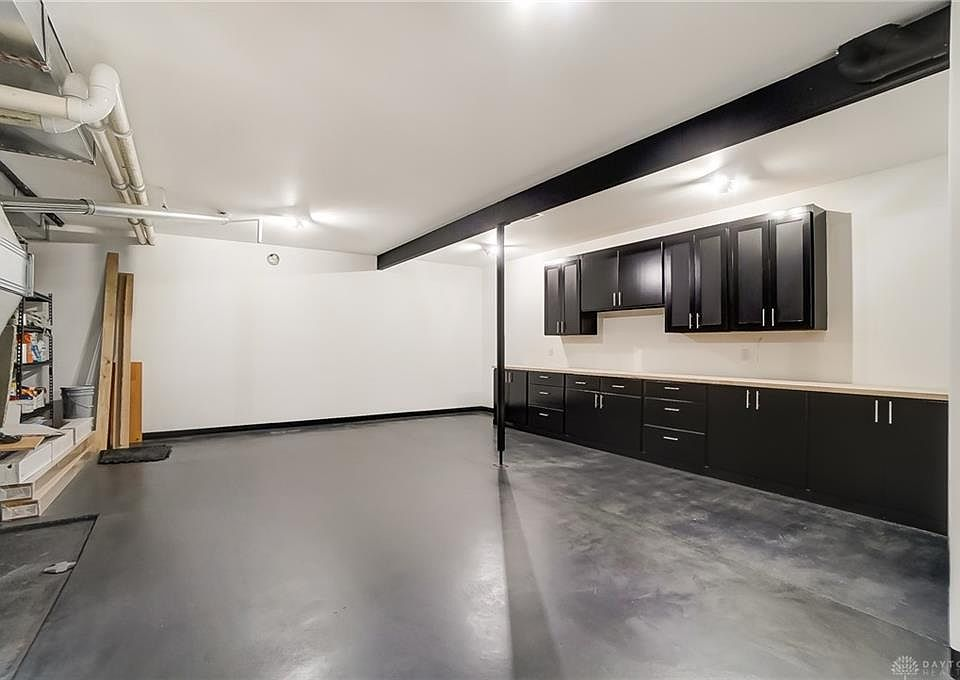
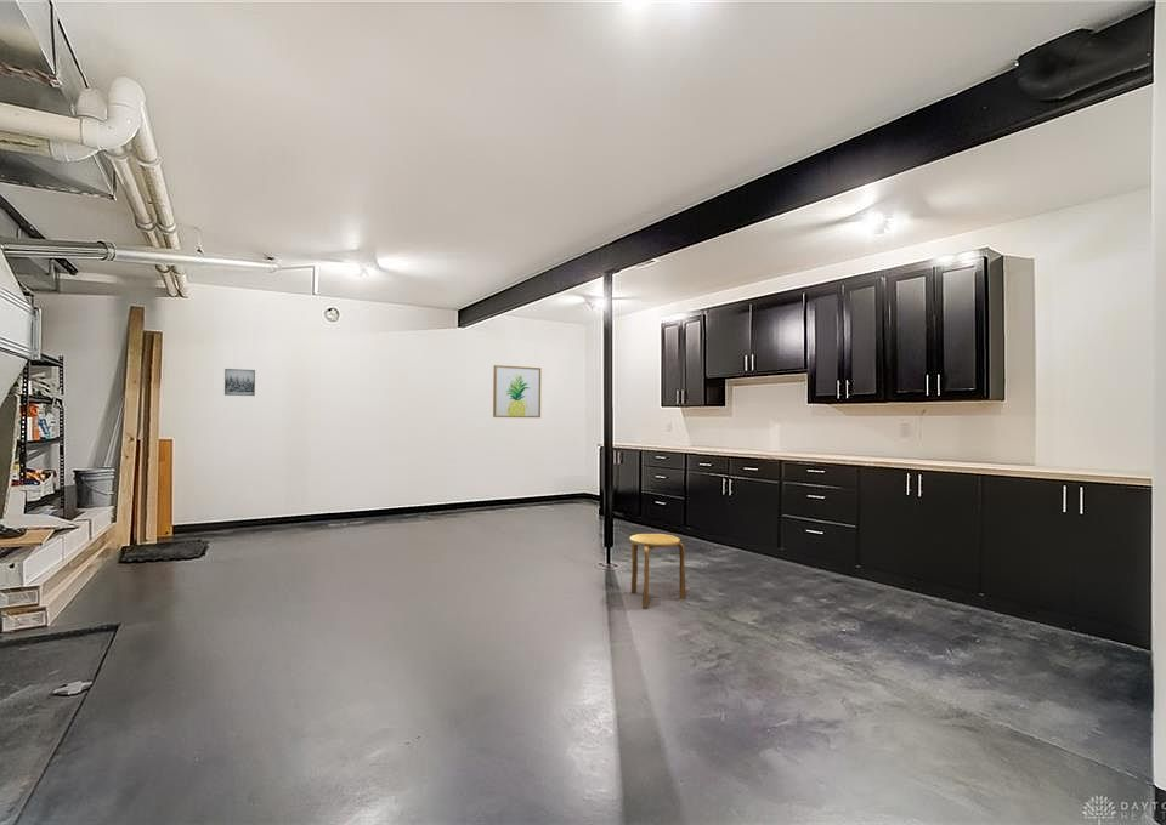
+ wall art [492,364,542,419]
+ wall art [223,368,256,397]
+ stool [628,533,687,609]
